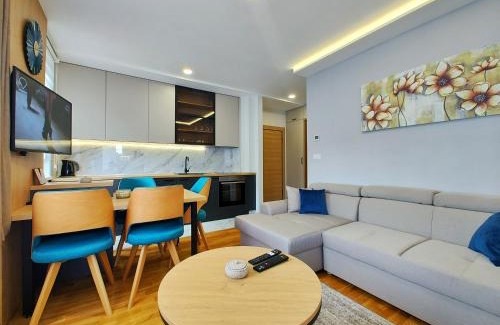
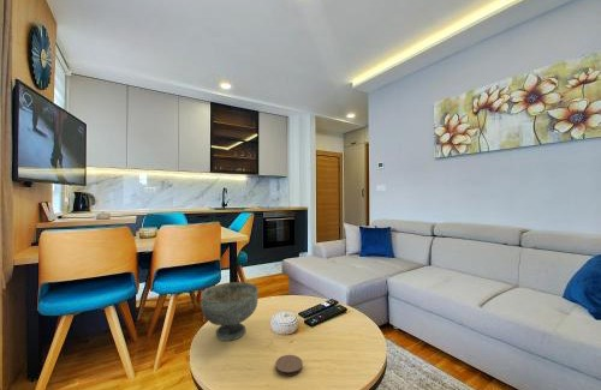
+ decorative bowl [200,281,260,342]
+ coaster [274,354,304,377]
